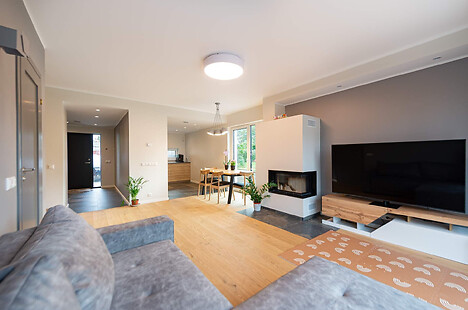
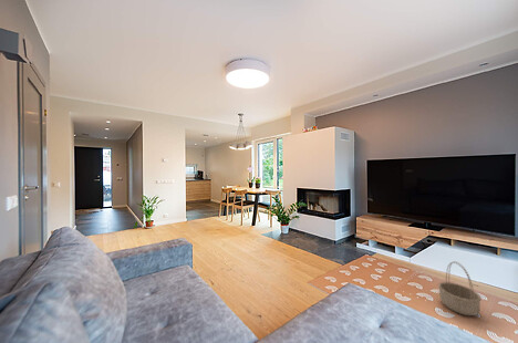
+ basket [437,260,483,316]
